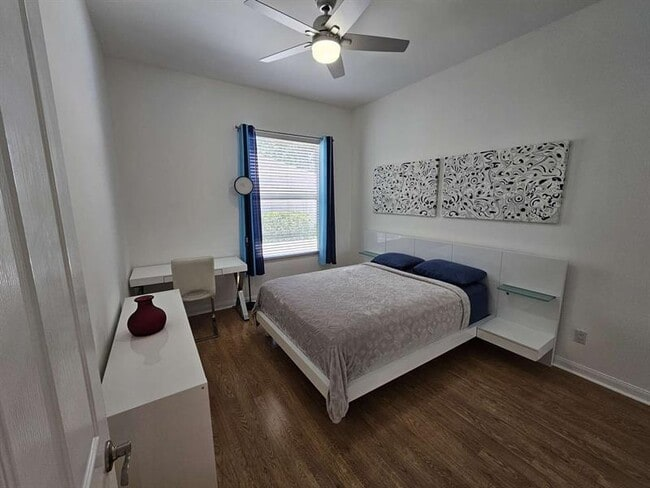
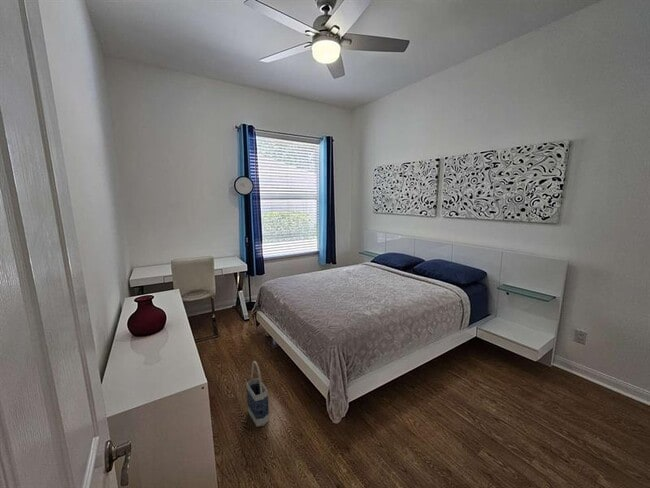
+ bag [245,360,270,428]
